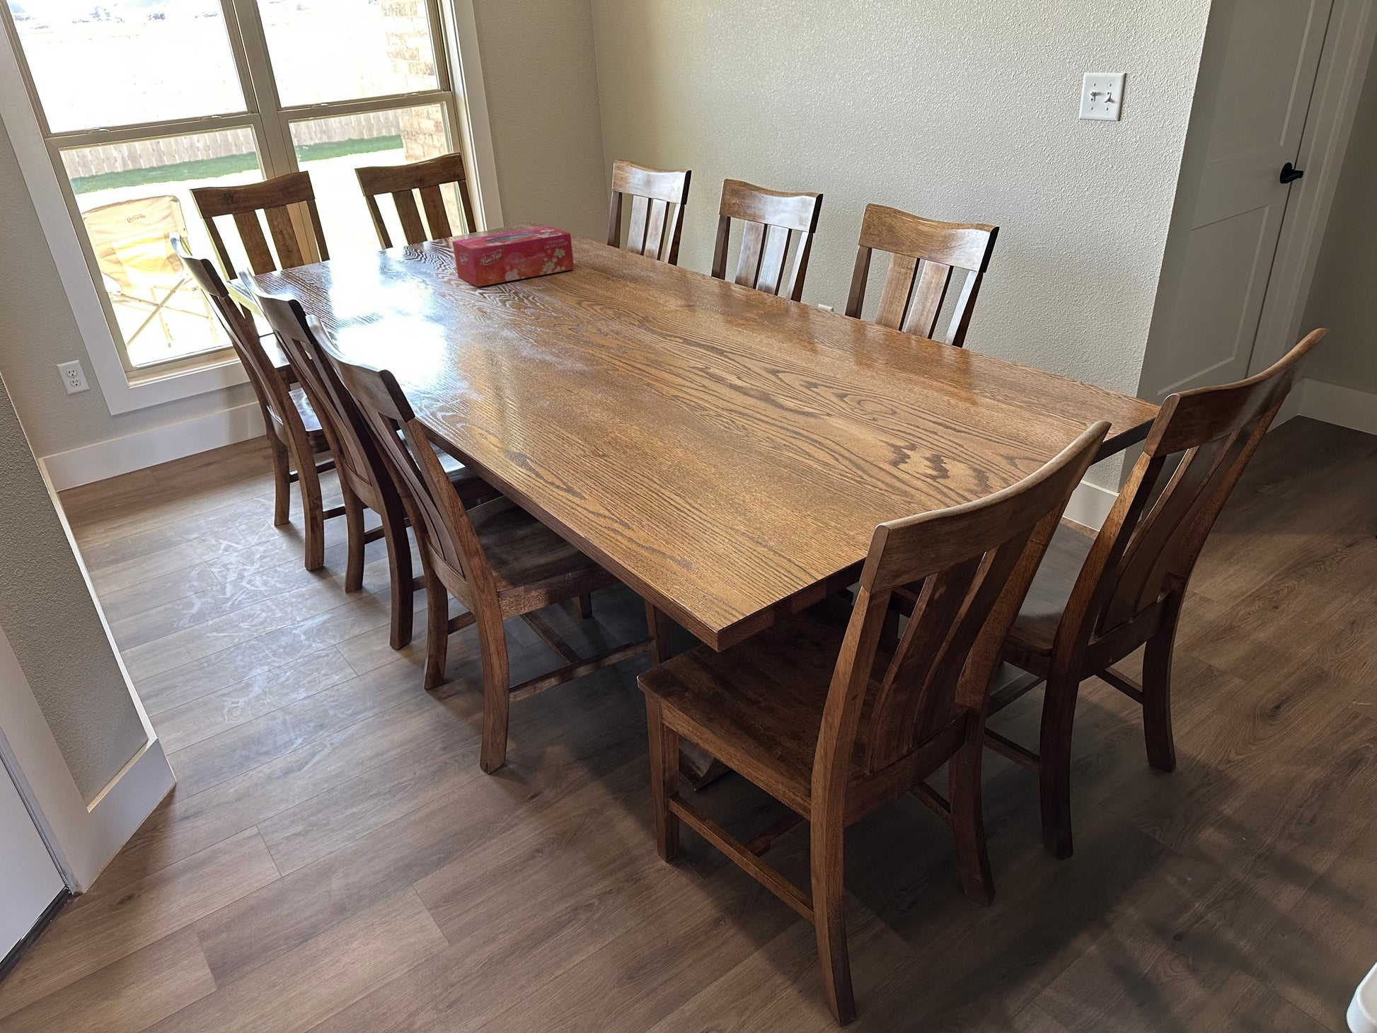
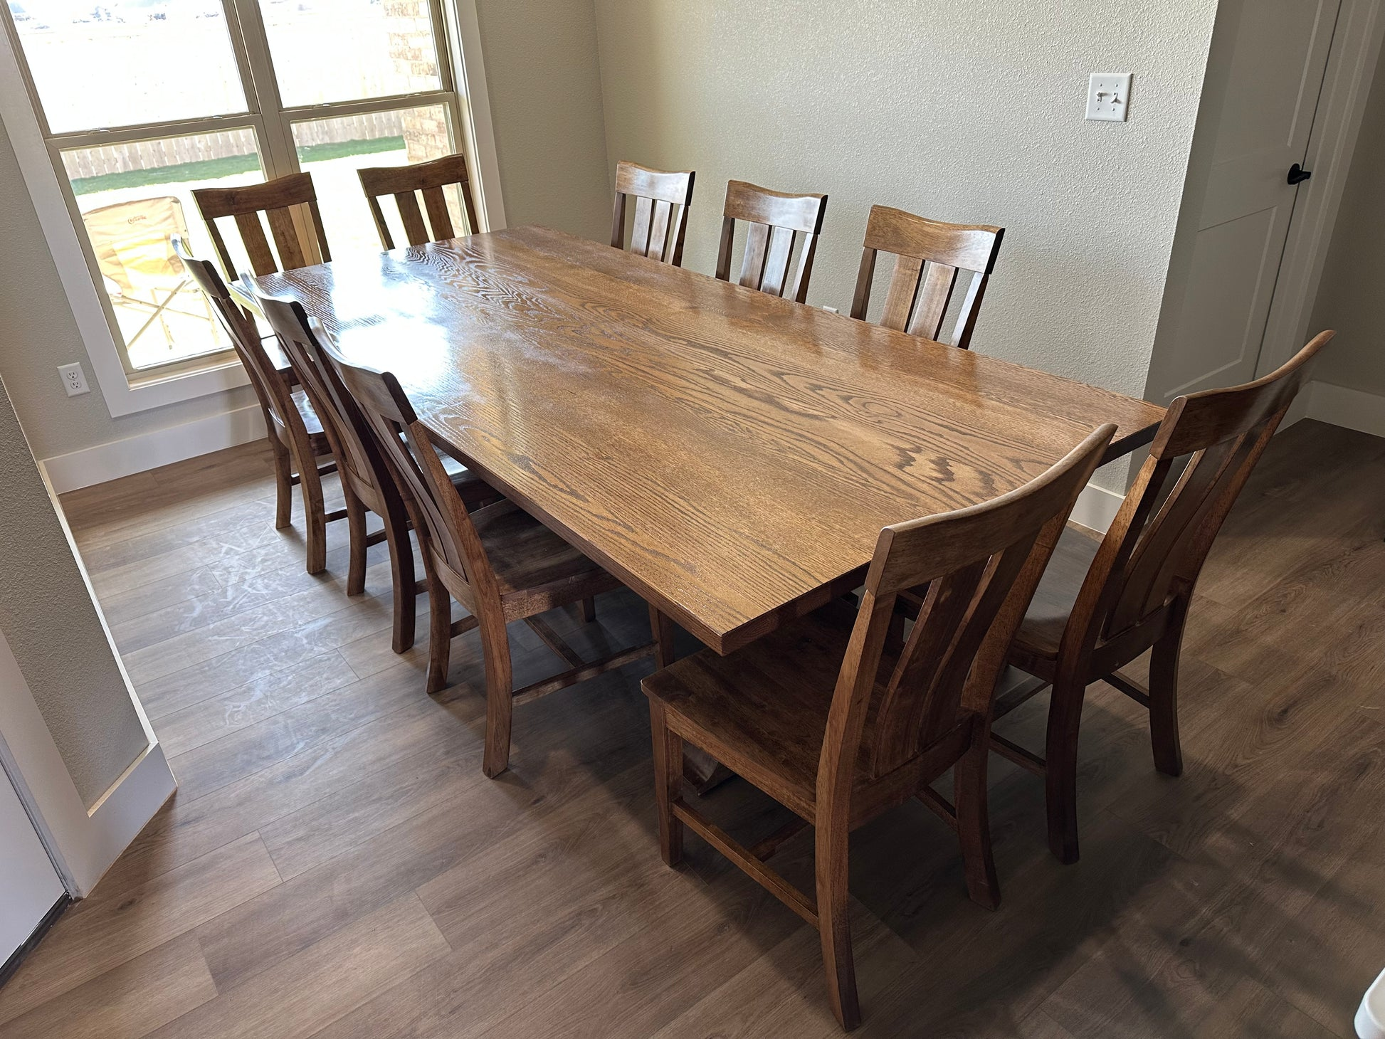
- tissue box [451,226,575,288]
